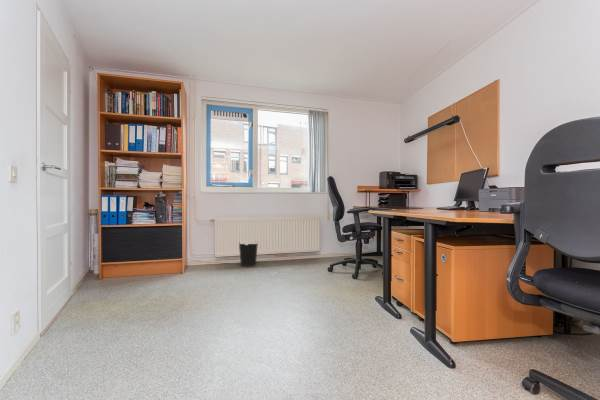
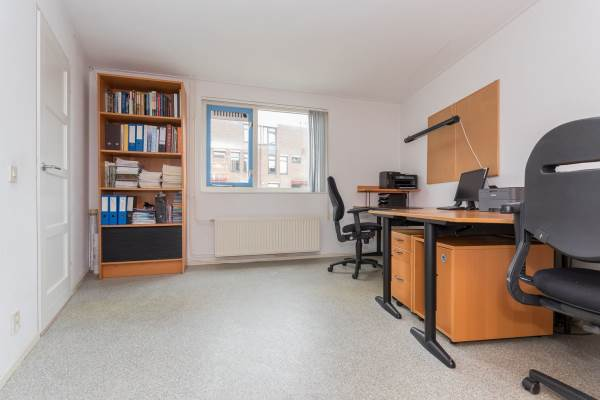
- wastebasket [238,242,259,268]
